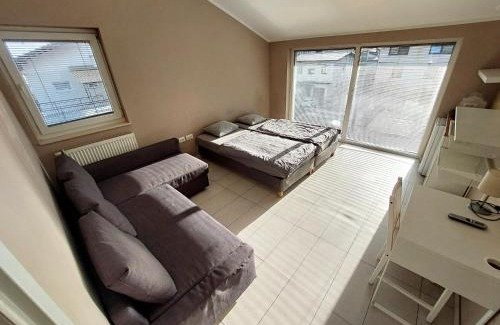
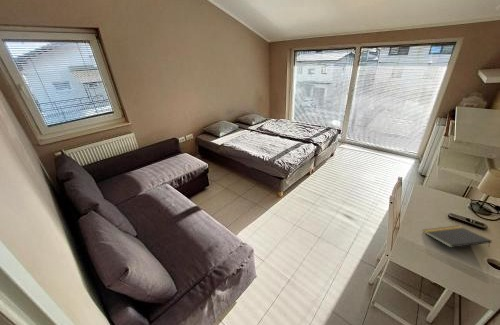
+ notepad [423,225,493,249]
